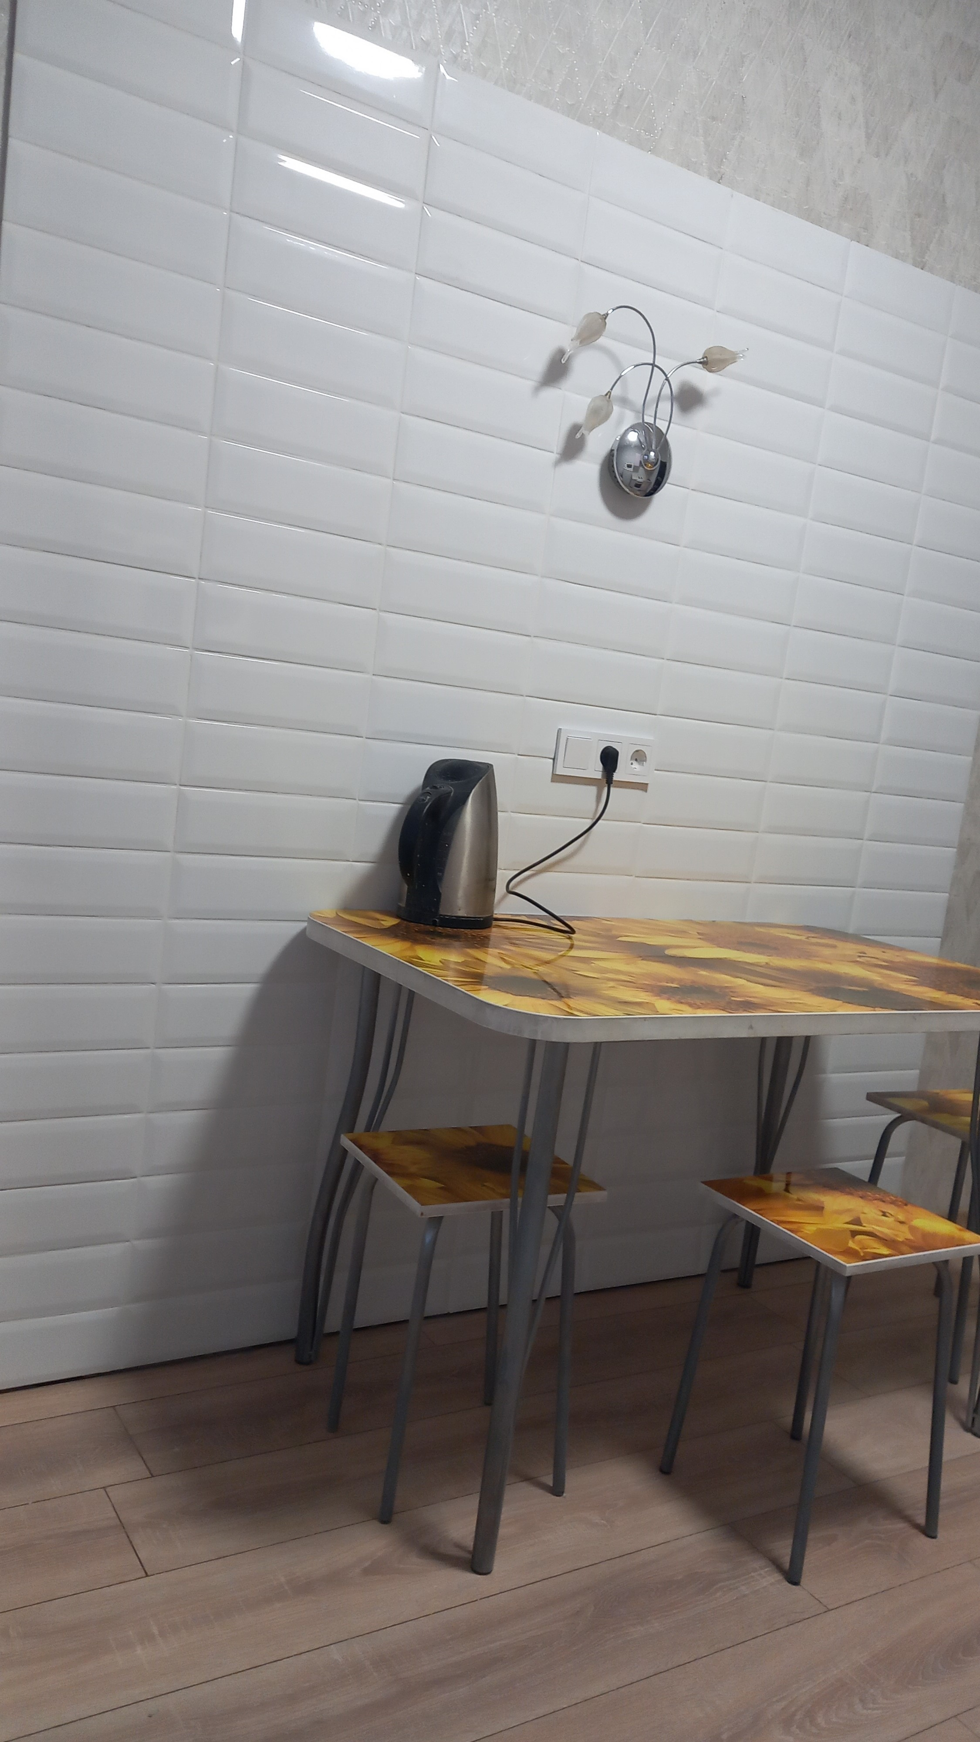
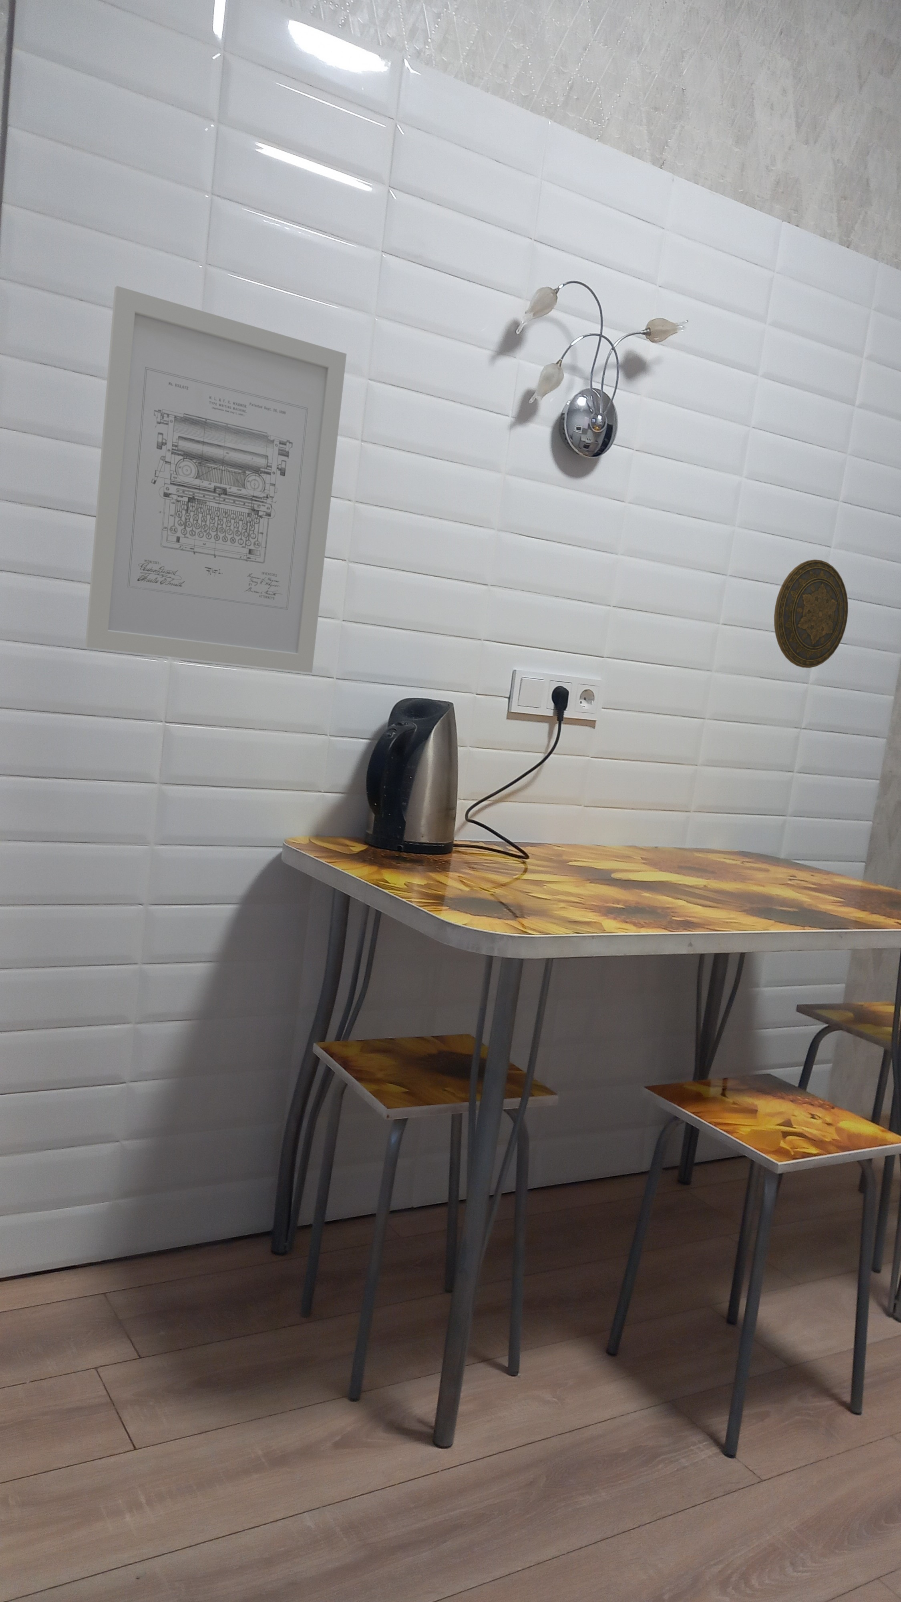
+ wall art [85,285,348,673]
+ decorative plate [773,559,848,669]
